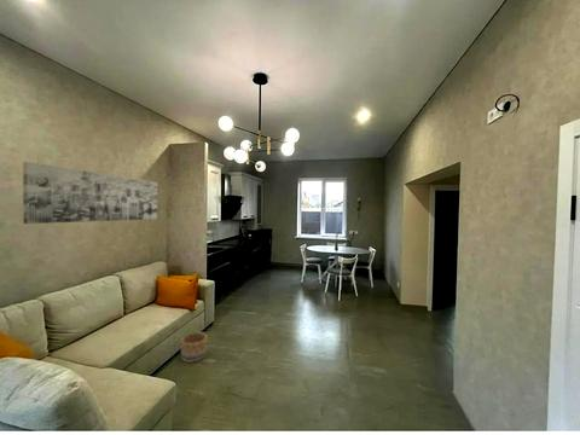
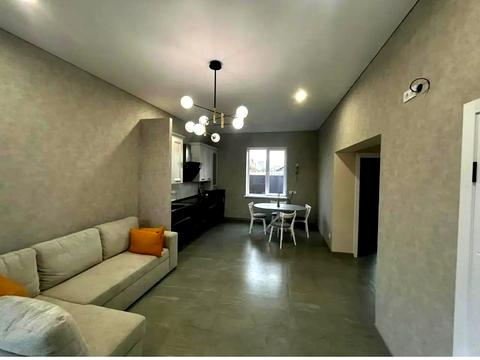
- basket [180,331,209,364]
- wall art [22,161,158,225]
